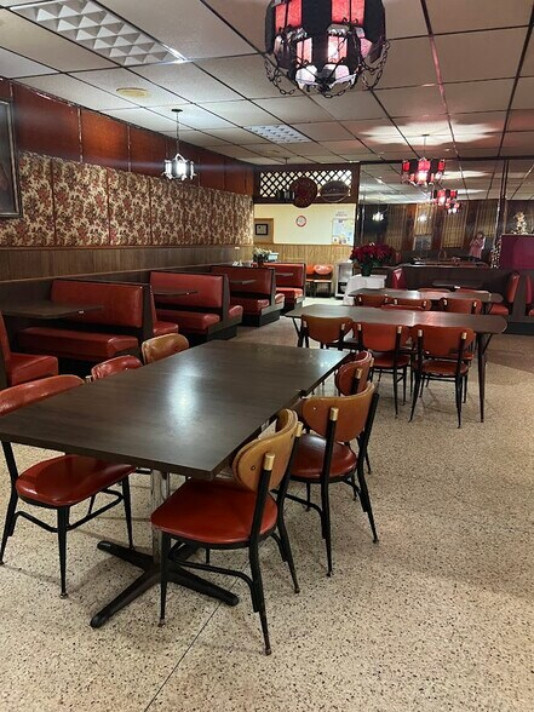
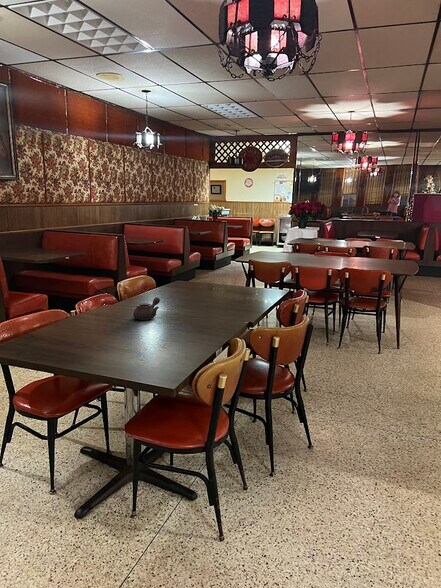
+ teapot [132,296,161,321]
